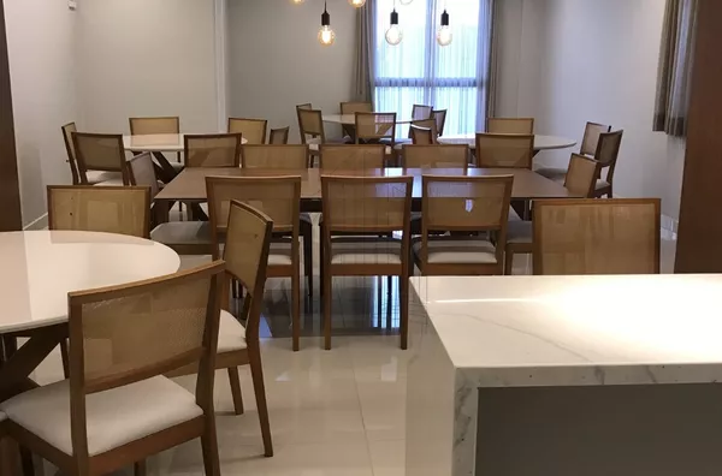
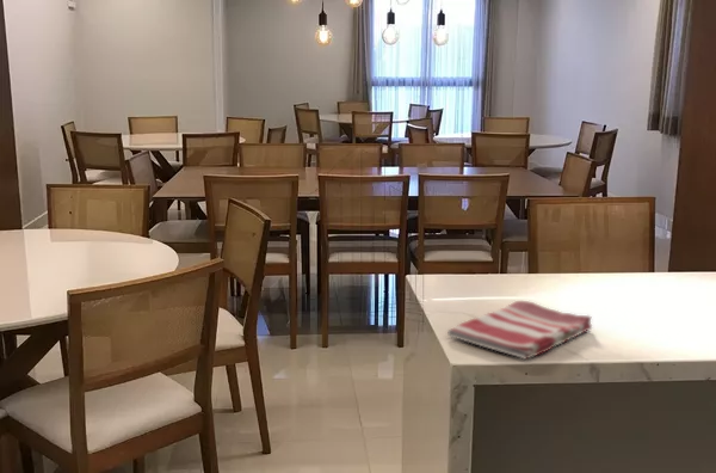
+ dish towel [446,300,593,361]
